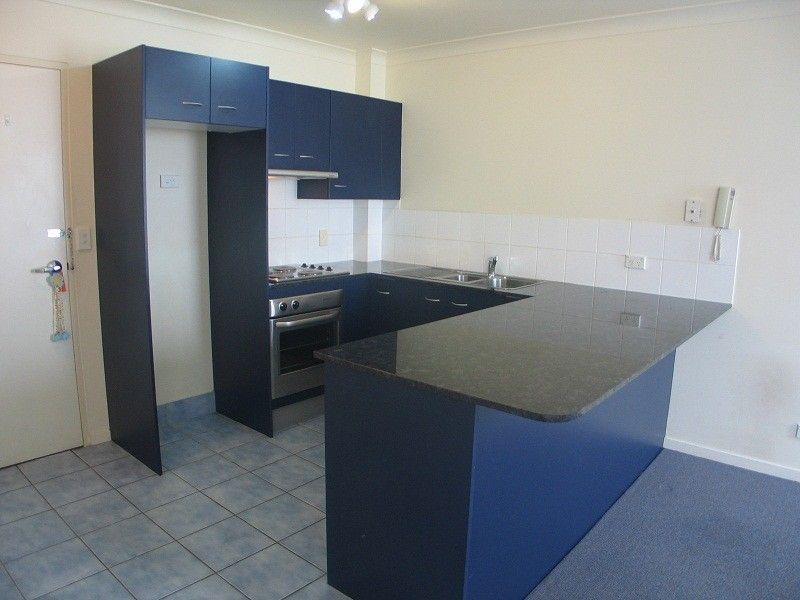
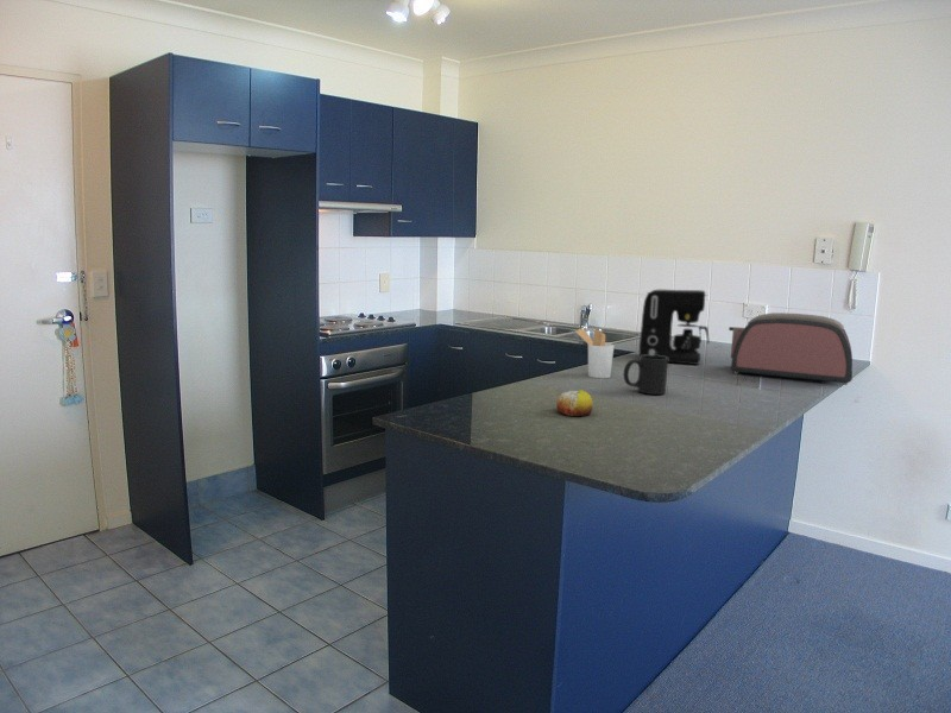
+ toaster [728,311,854,386]
+ coffee maker [638,289,711,366]
+ fruit [555,389,594,417]
+ utensil holder [574,328,616,379]
+ mug [623,355,669,396]
